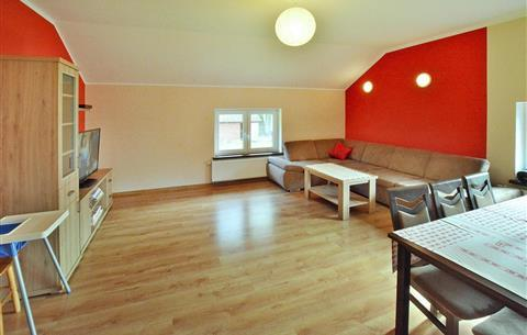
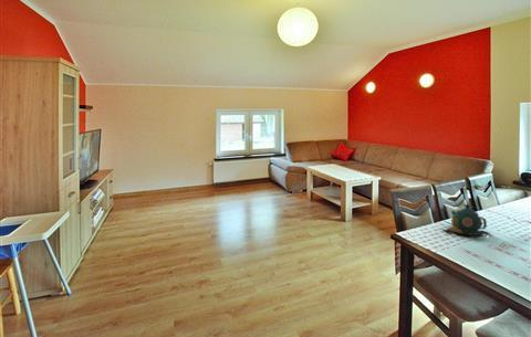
+ teapot [440,203,493,238]
